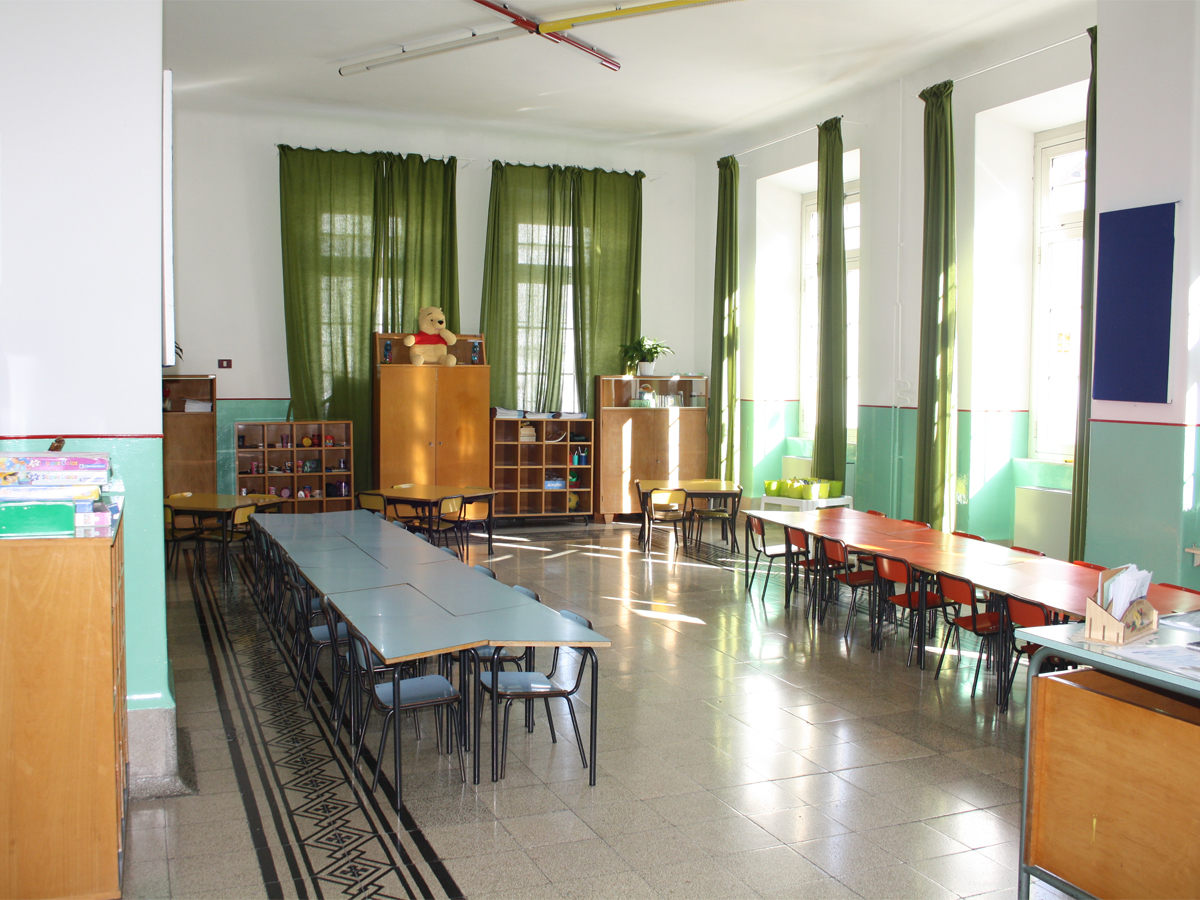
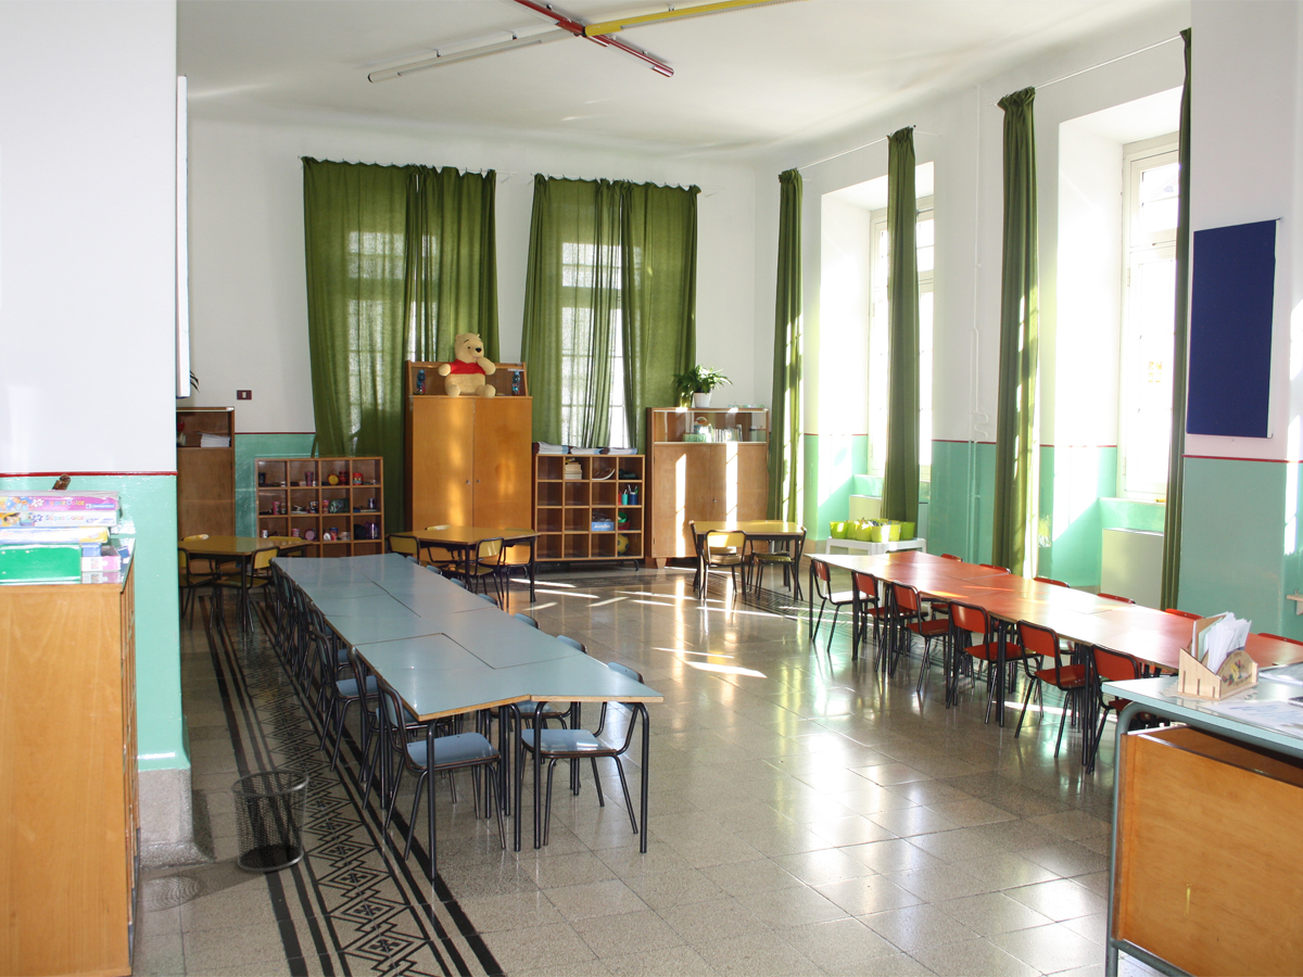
+ waste bin [229,769,311,873]
